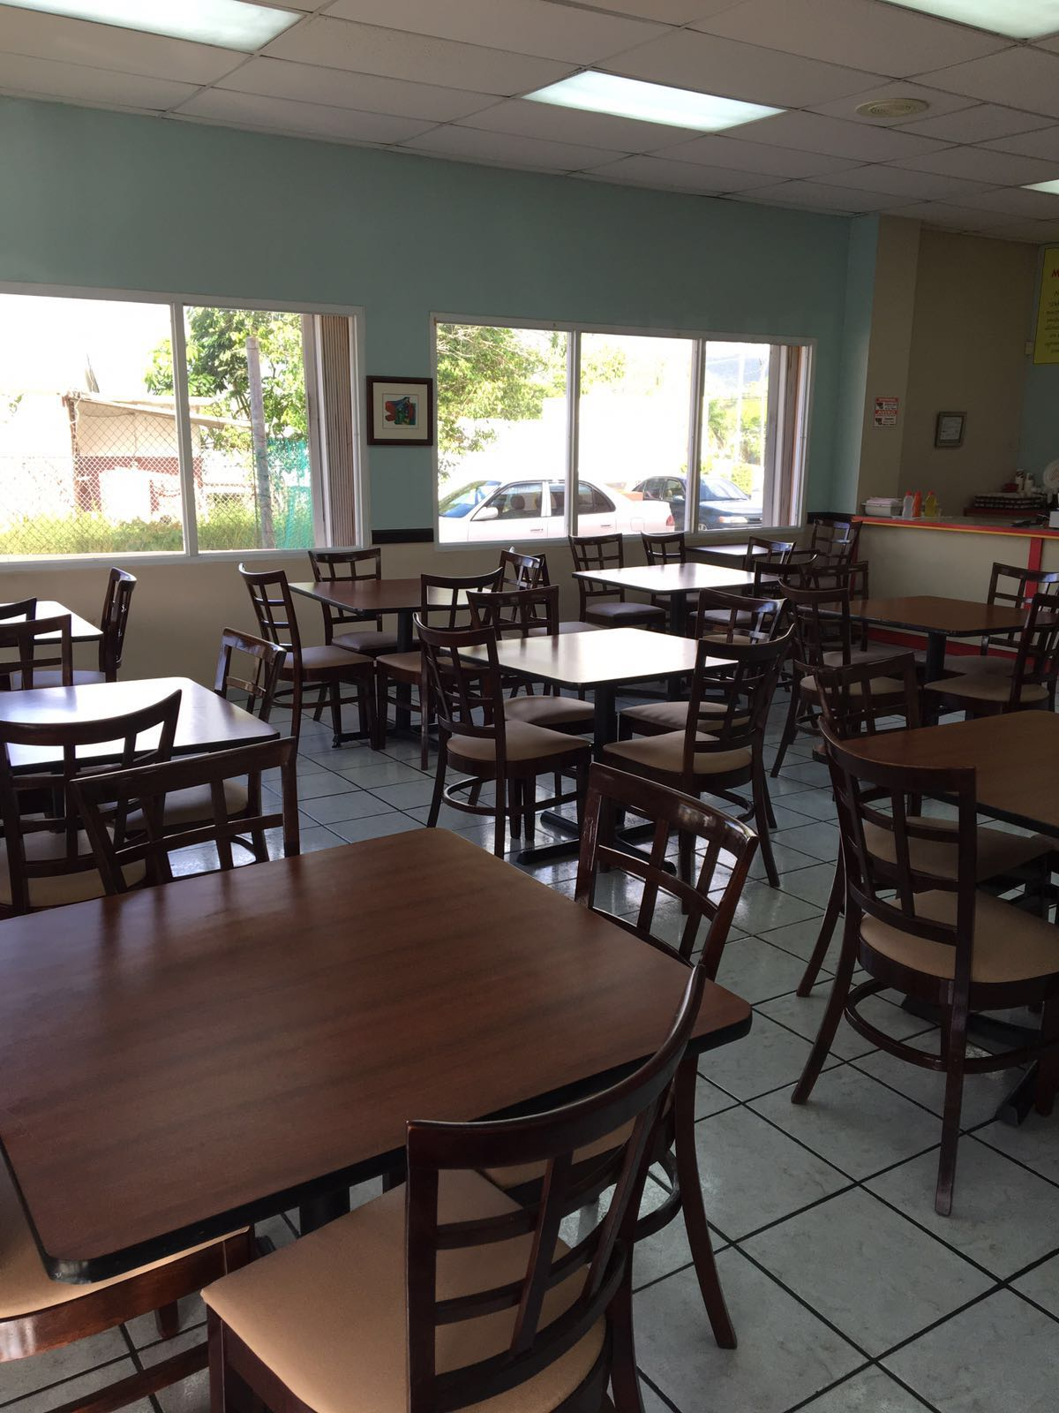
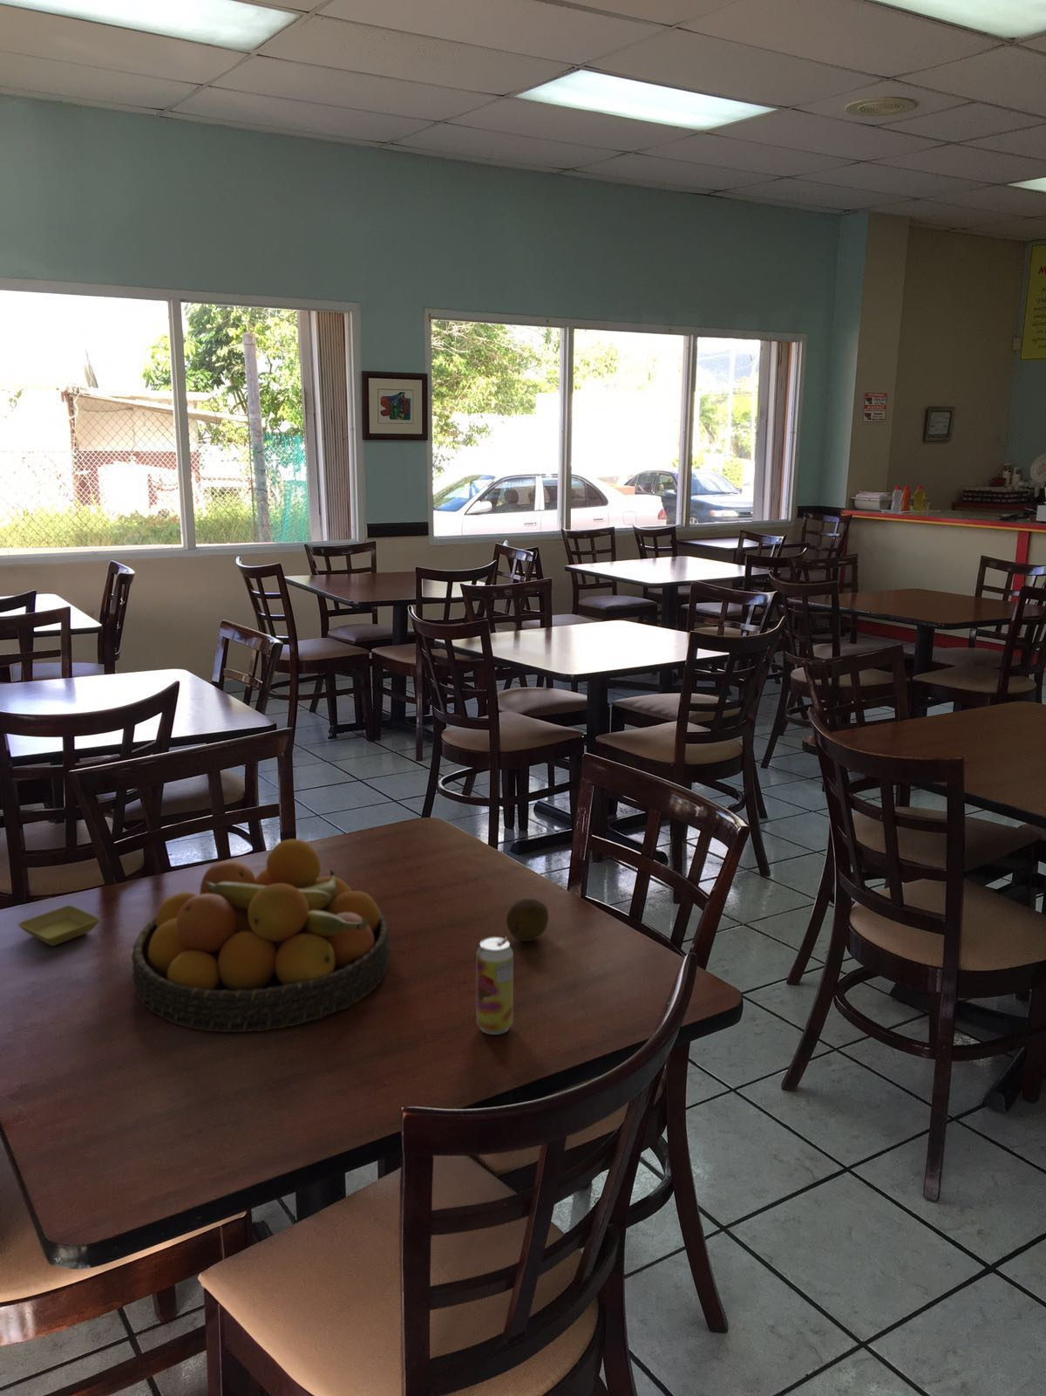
+ fruit bowl [131,839,390,1033]
+ saucer [16,905,101,946]
+ beverage can [476,937,514,1035]
+ fruit [505,898,549,942]
